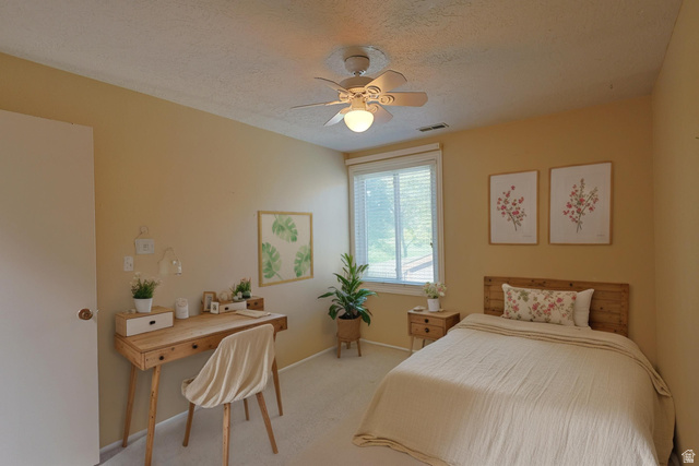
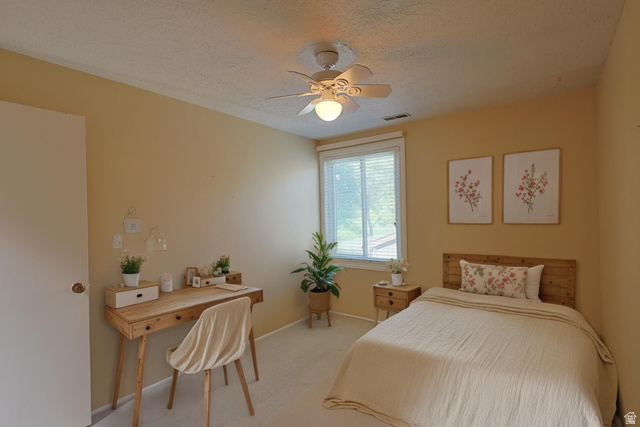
- wall art [257,210,315,288]
